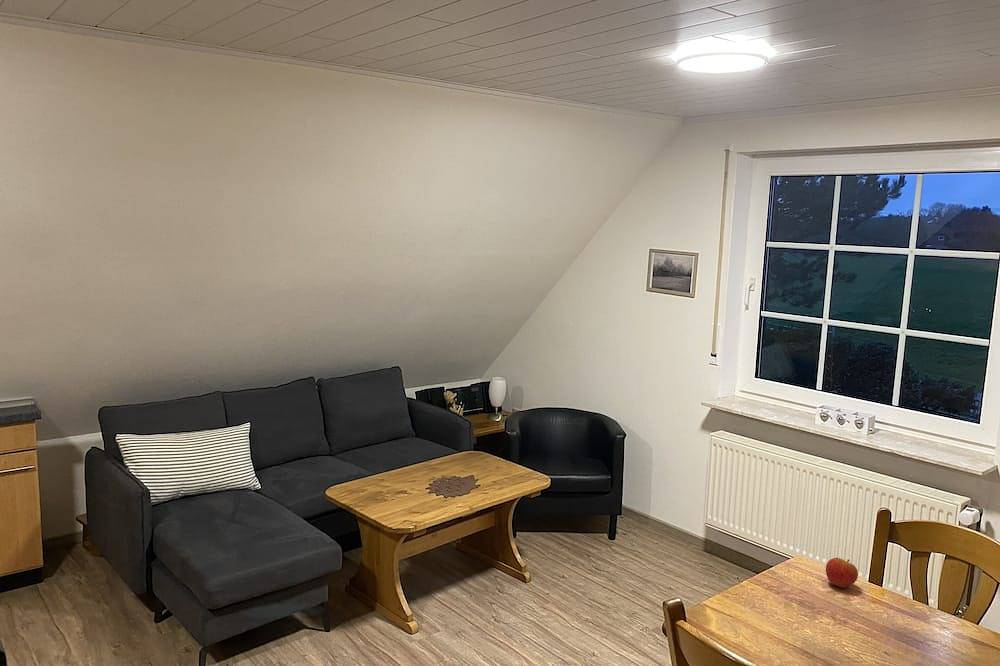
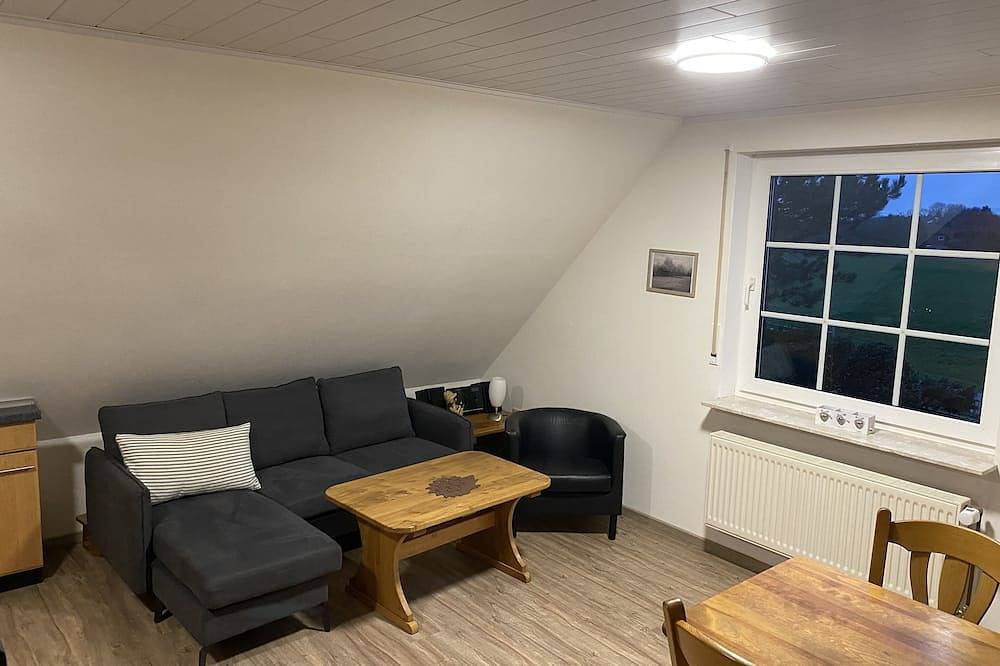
- apple [825,557,859,589]
